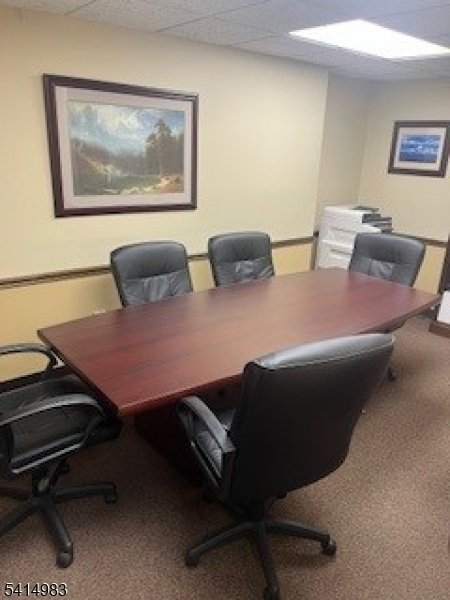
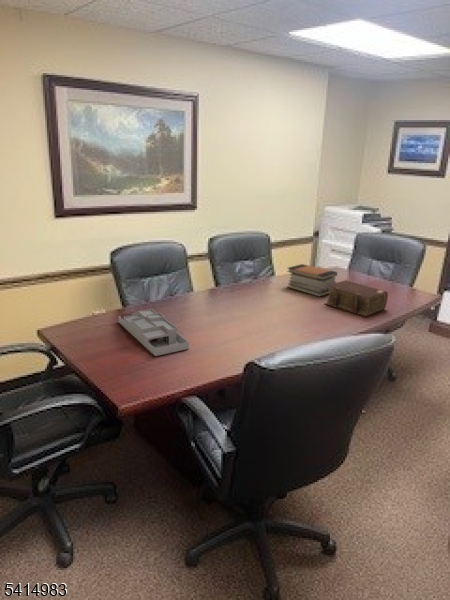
+ book stack [286,263,338,298]
+ desk organizer [117,308,190,357]
+ bible [323,279,389,318]
